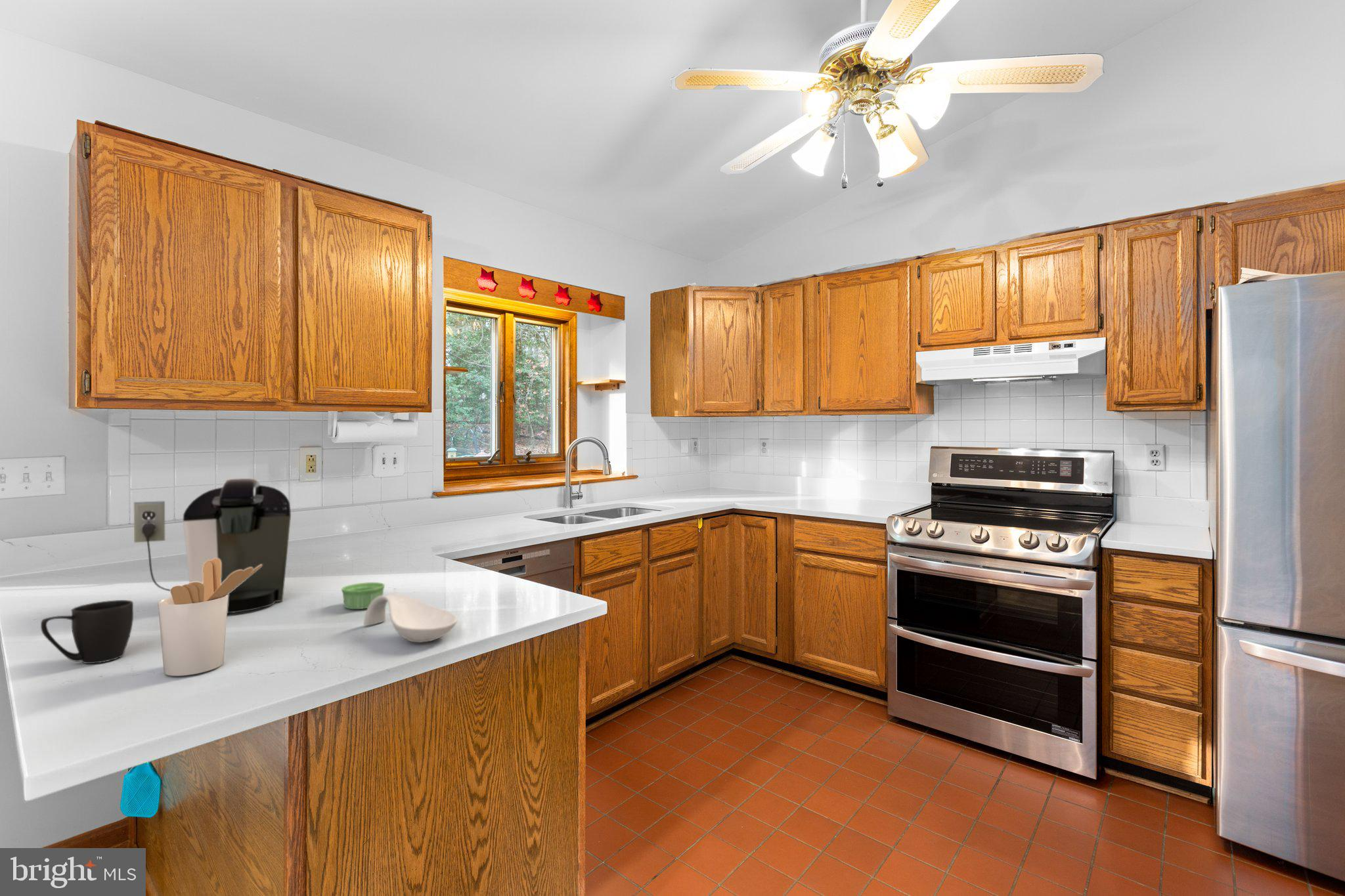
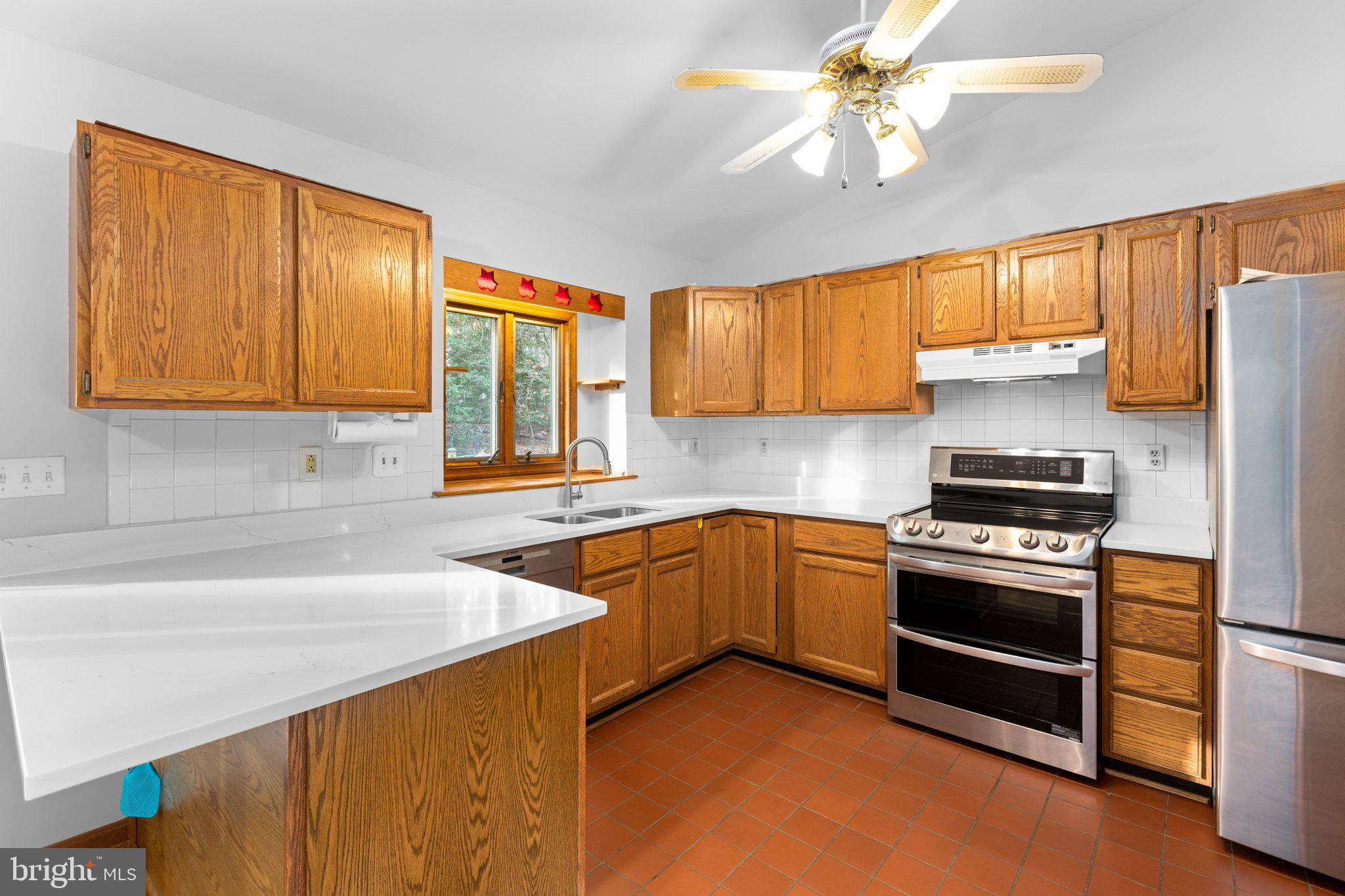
- coffee maker [133,478,292,614]
- utensil holder [158,558,262,677]
- ramekin [341,582,386,610]
- mug [40,599,134,664]
- spoon rest [363,593,458,643]
